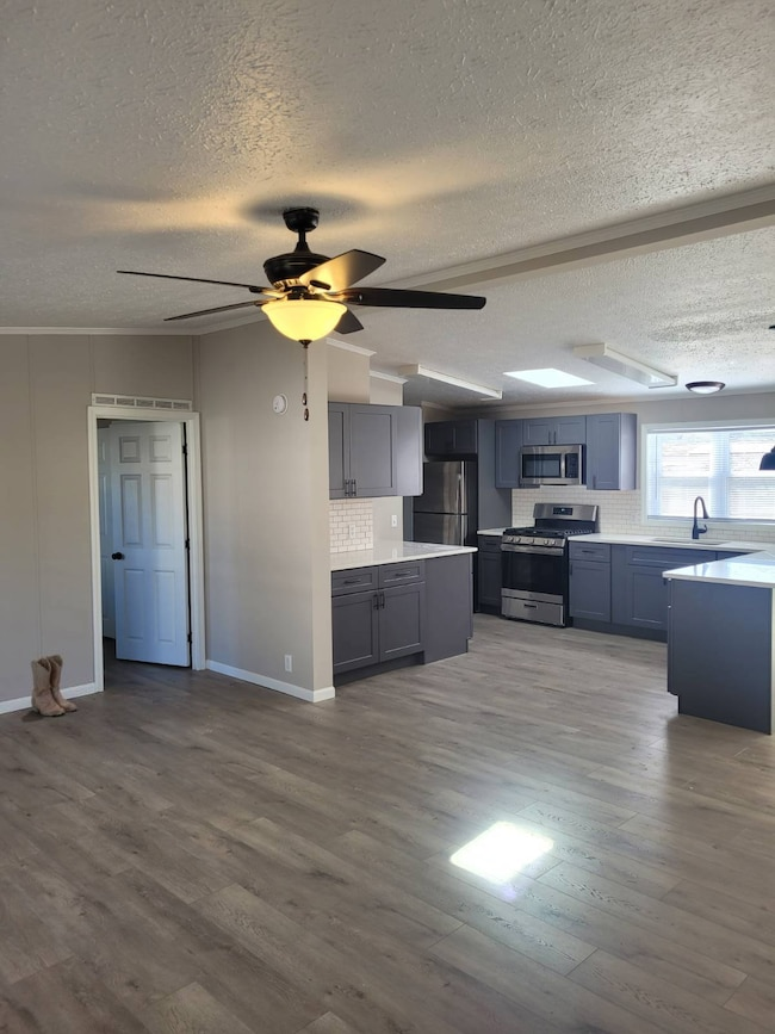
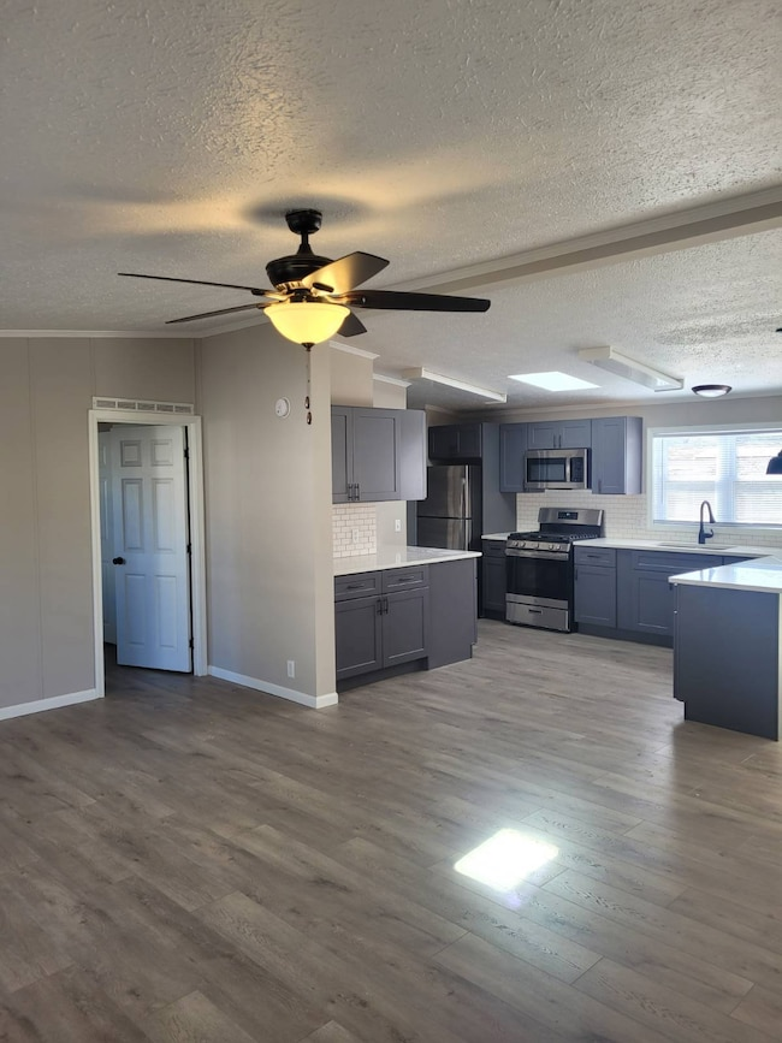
- boots [30,652,79,717]
